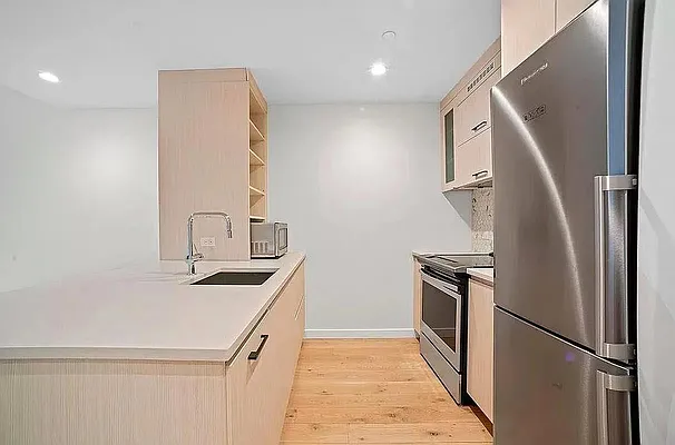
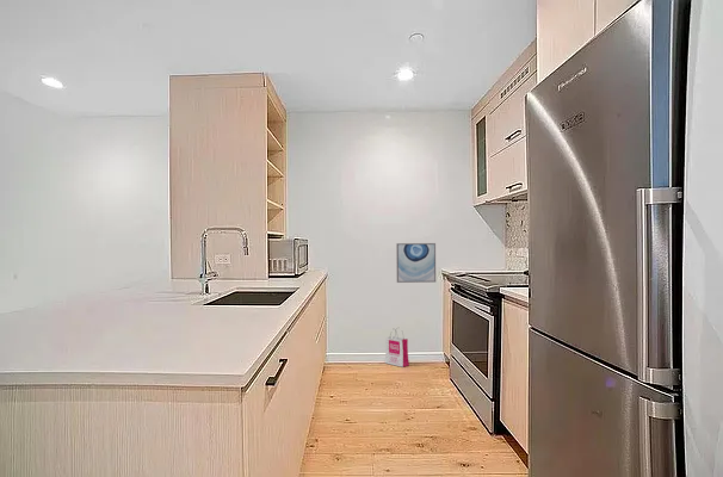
+ wall art [395,242,437,284]
+ shopping bag [384,327,410,368]
